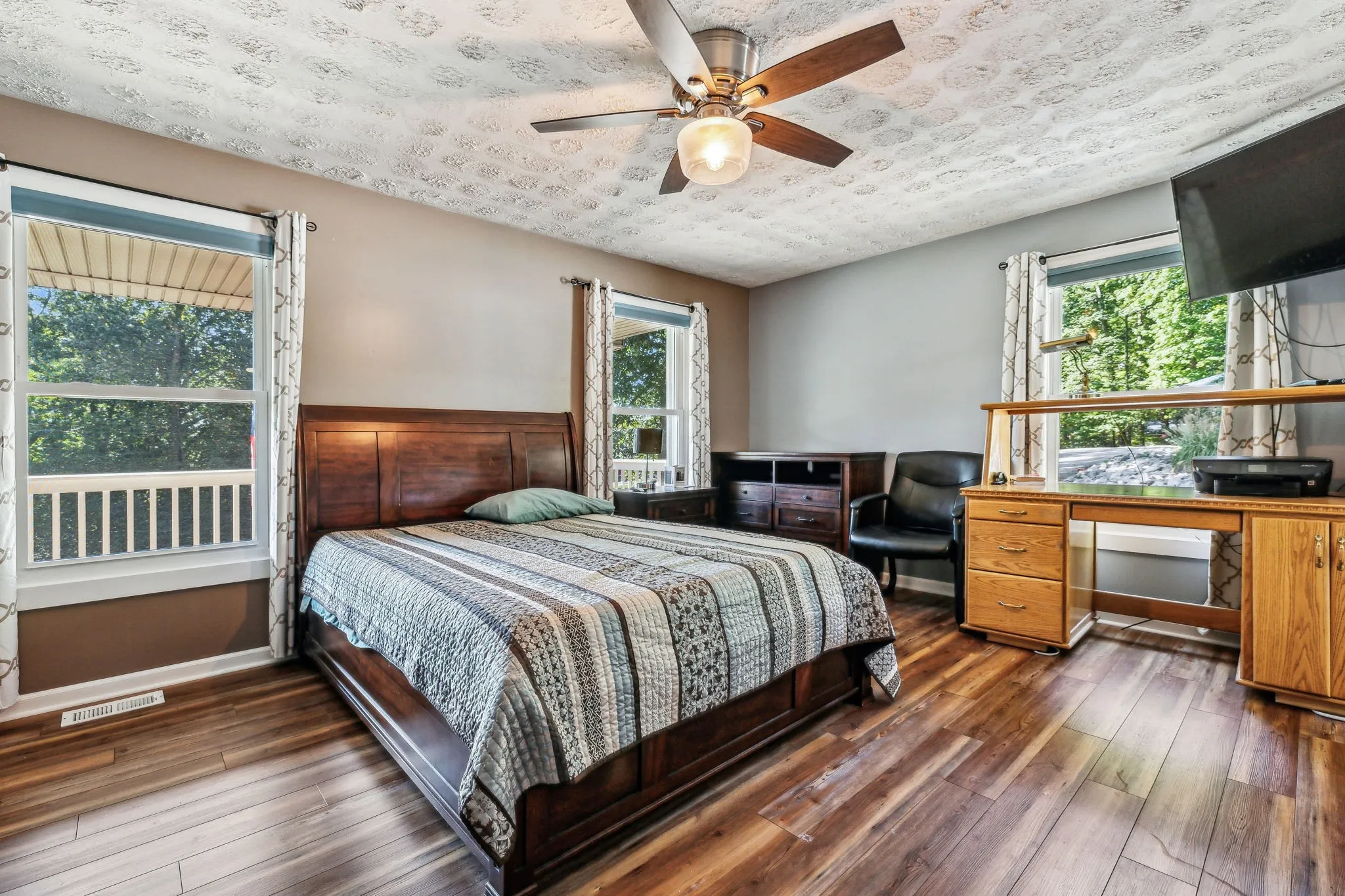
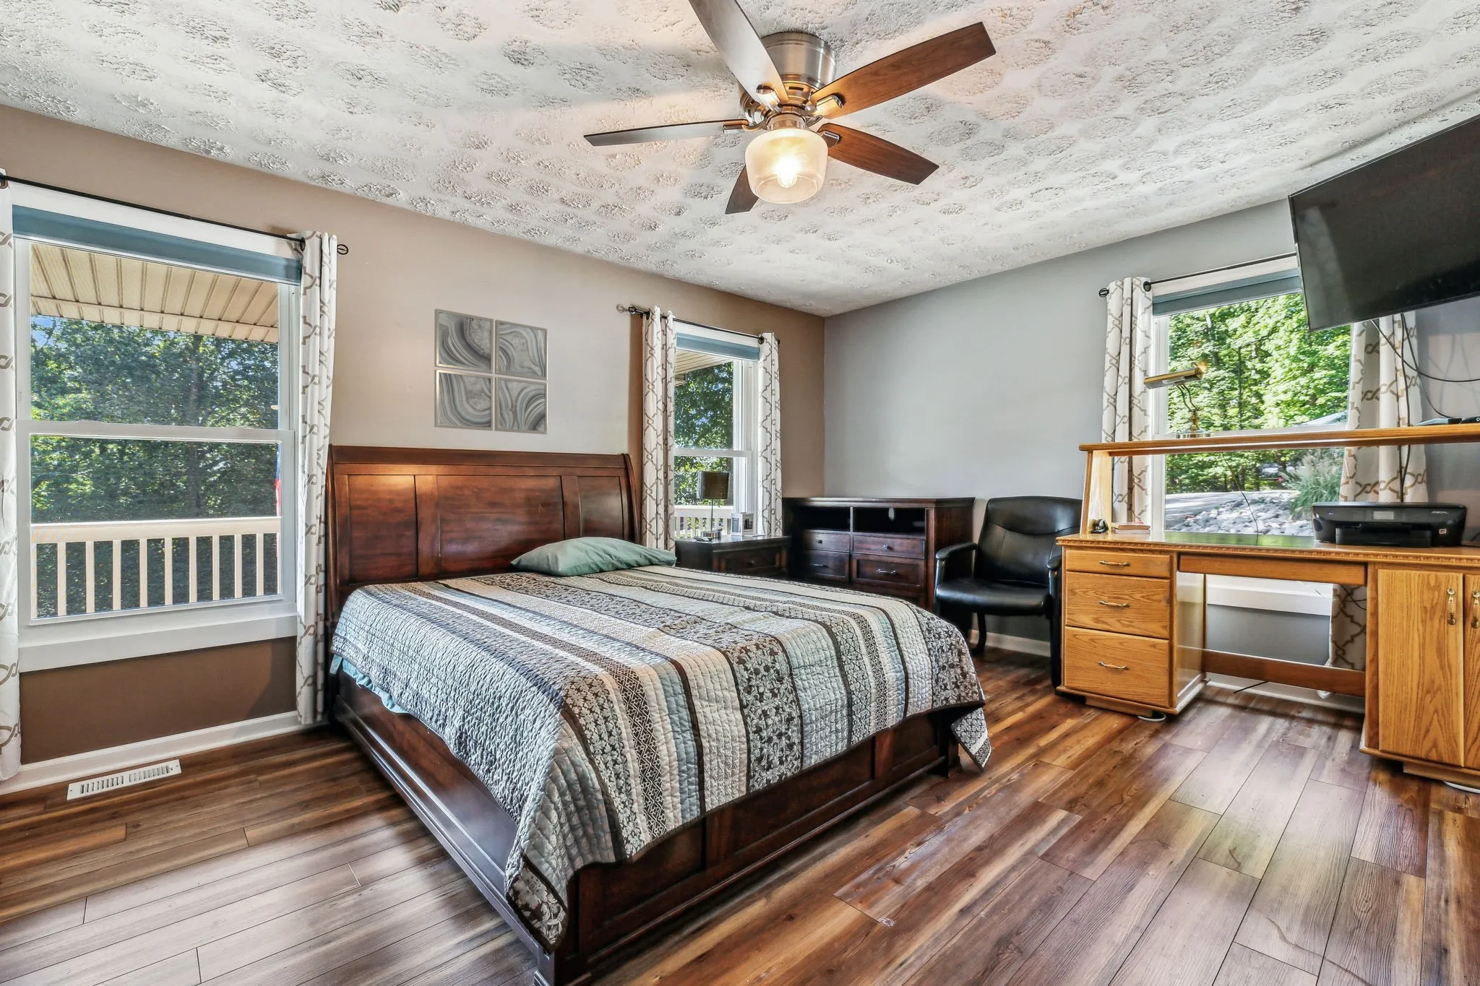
+ wall art [434,308,548,435]
